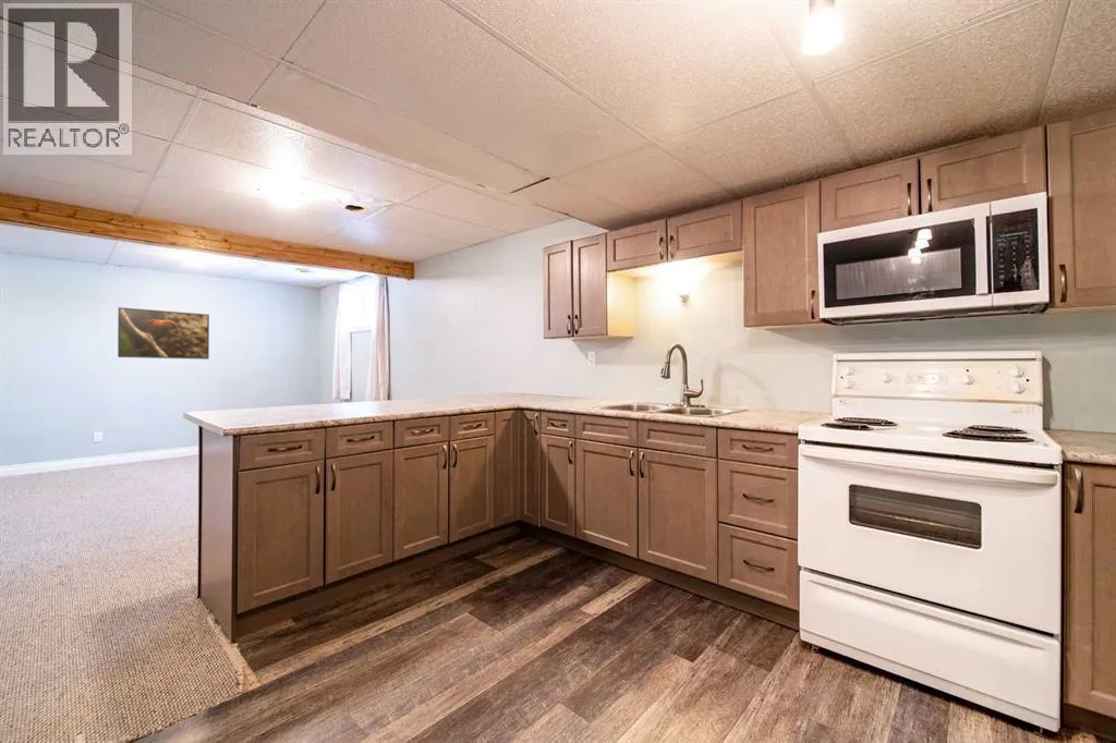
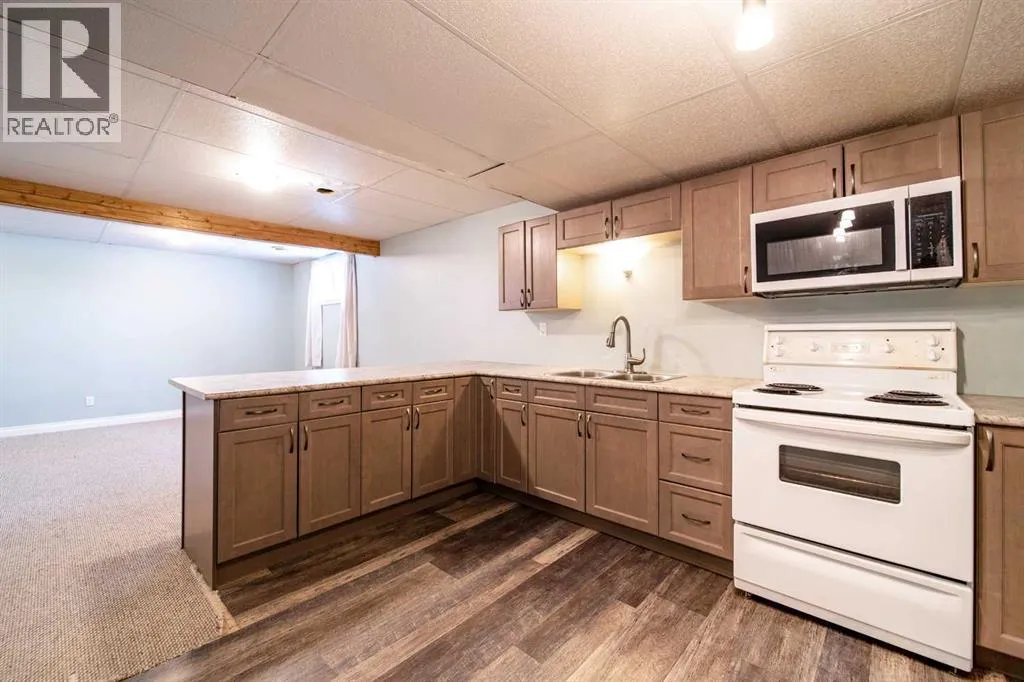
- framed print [117,306,210,361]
